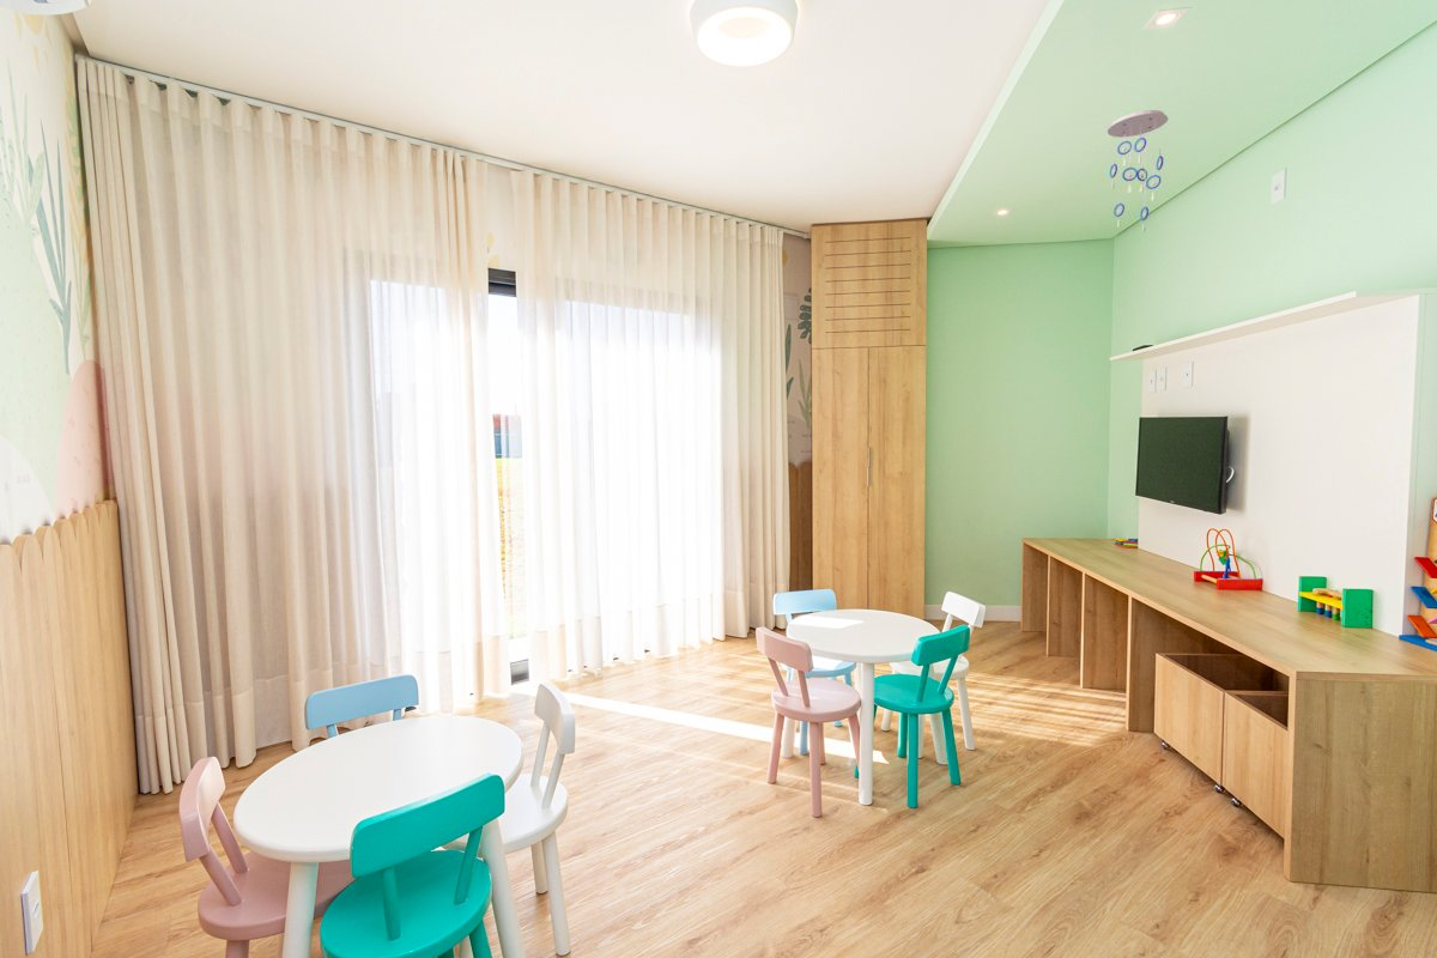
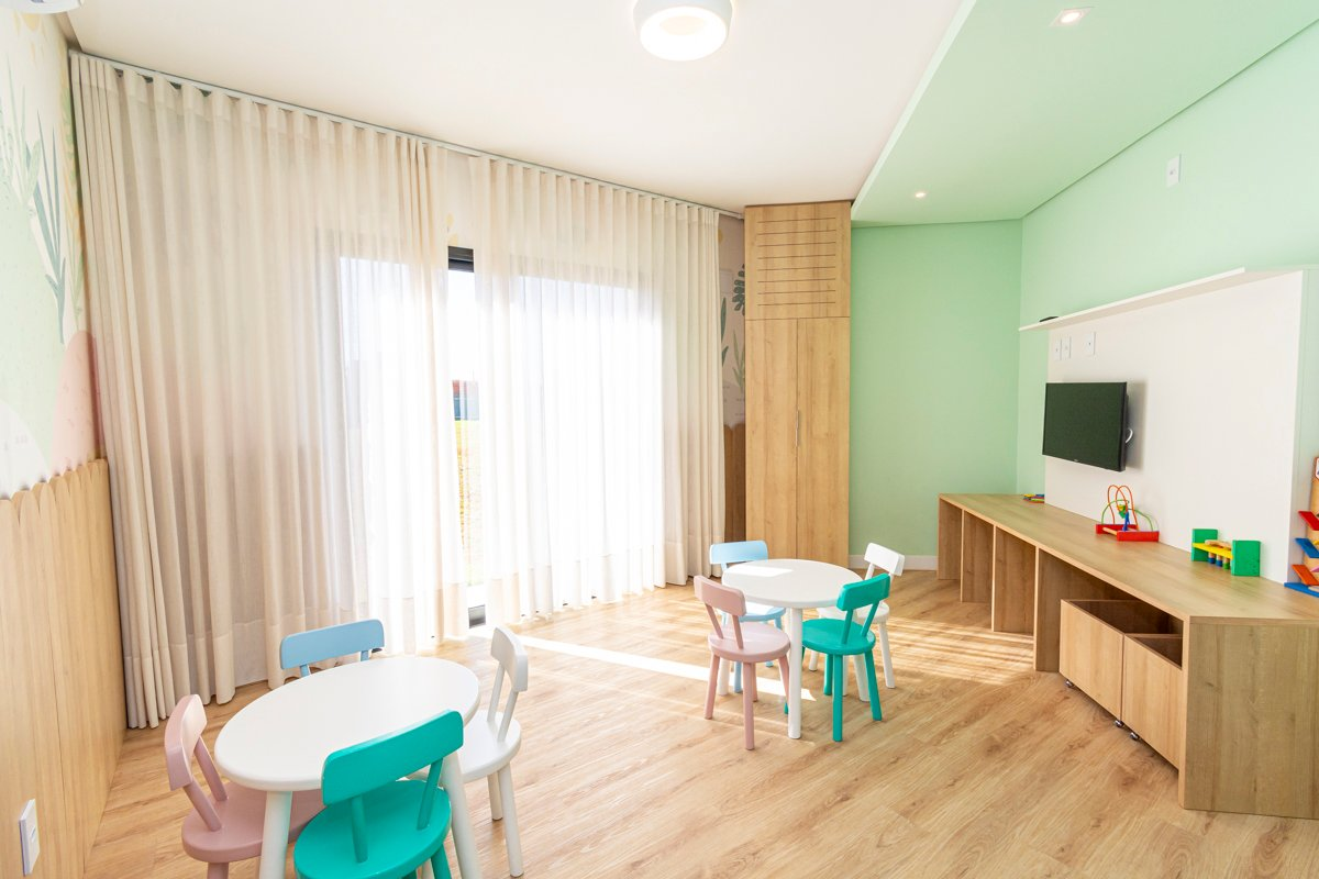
- ceiling mobile [1106,109,1169,234]
